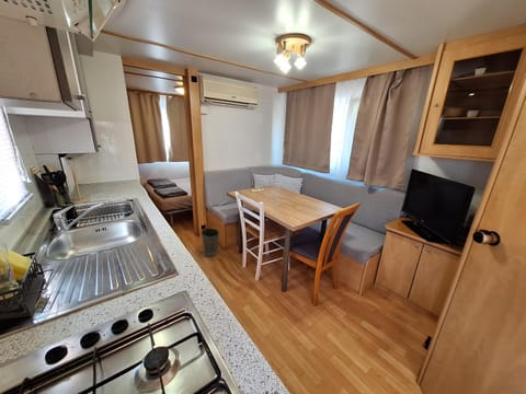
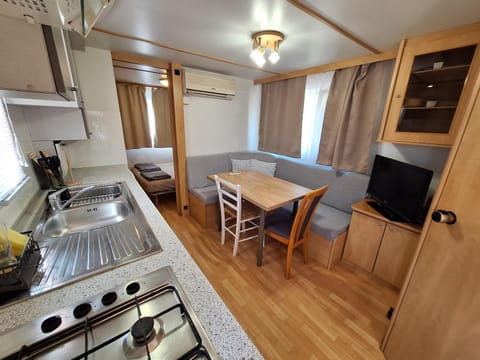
- waste basket [201,228,220,257]
